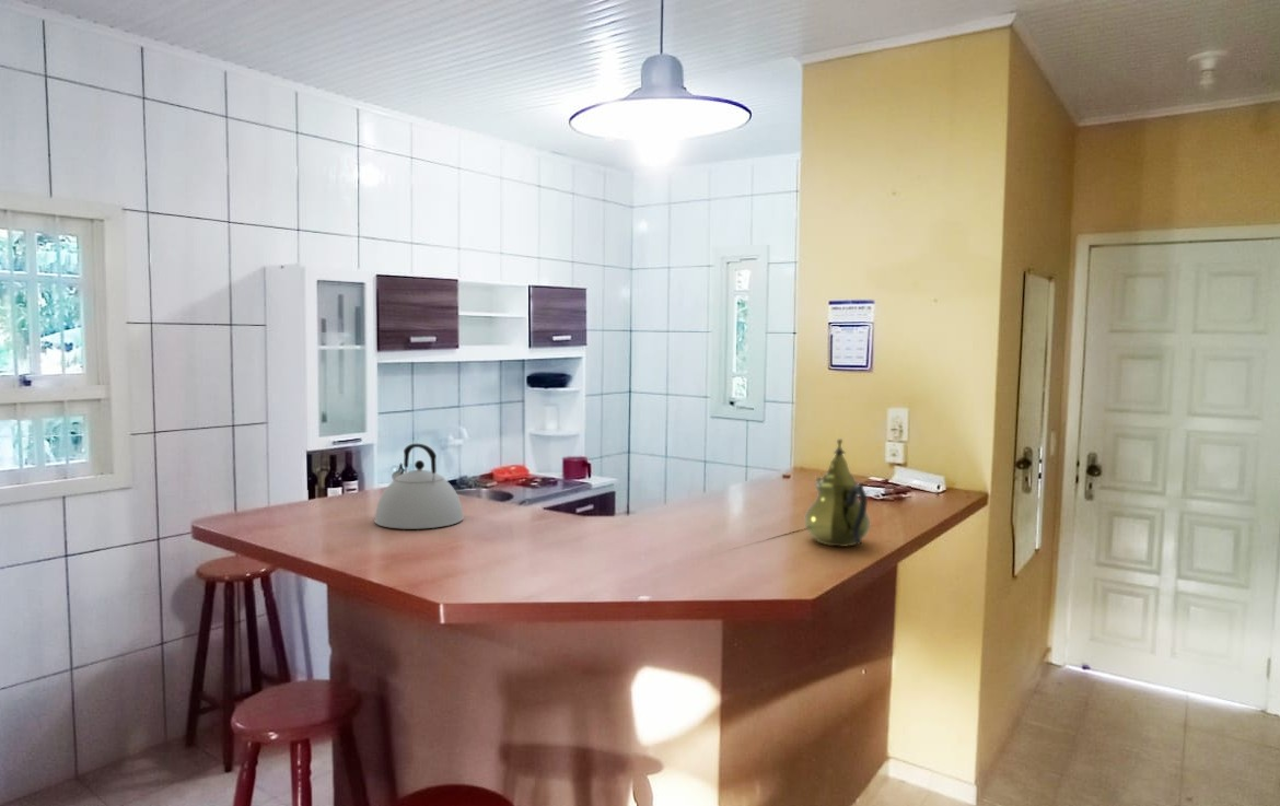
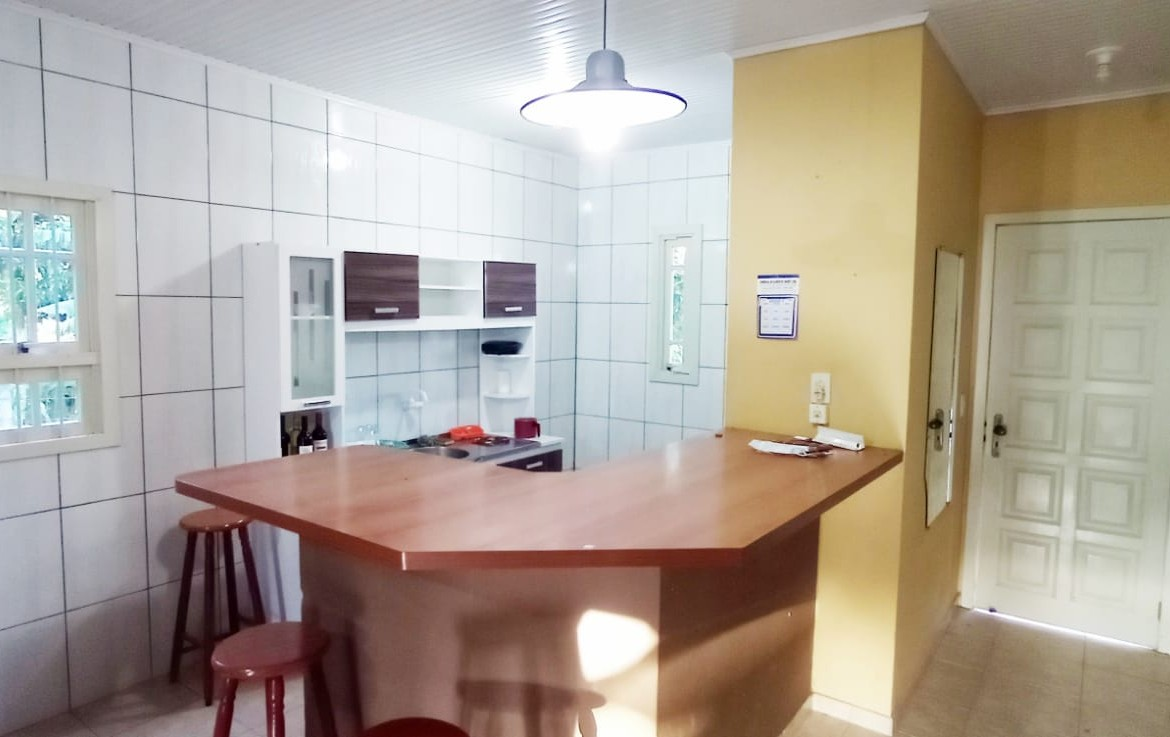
- teapot [803,437,871,548]
- kettle [373,443,465,530]
